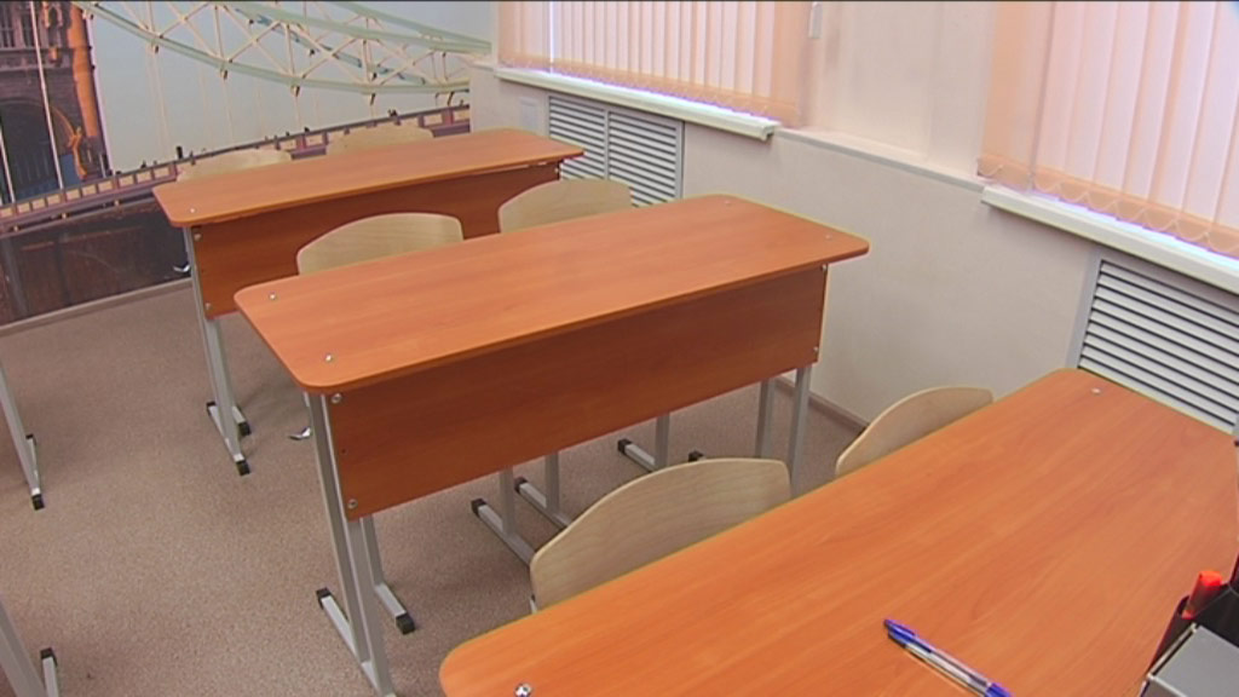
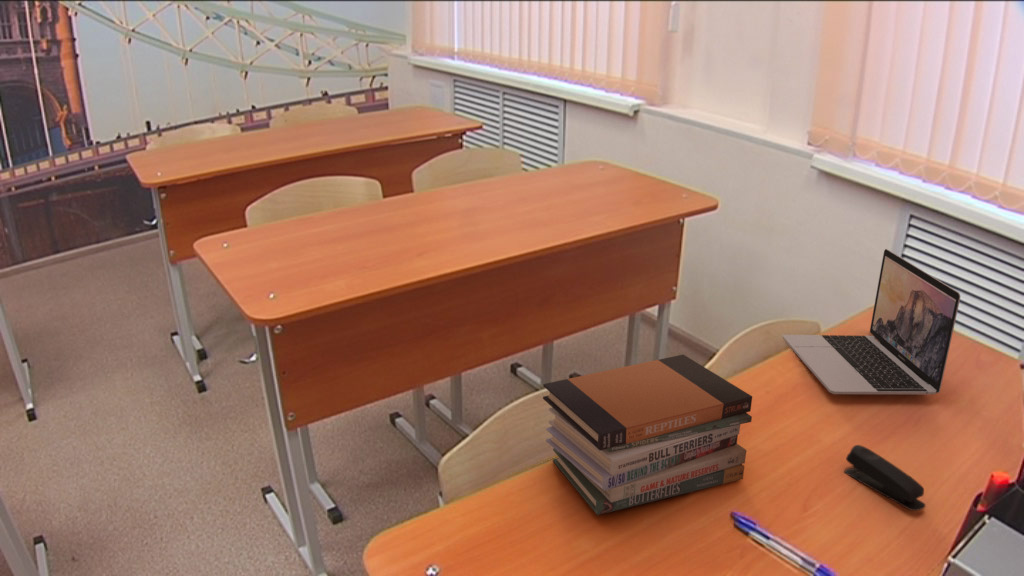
+ stapler [843,444,926,512]
+ book stack [542,354,753,516]
+ laptop [781,248,961,395]
